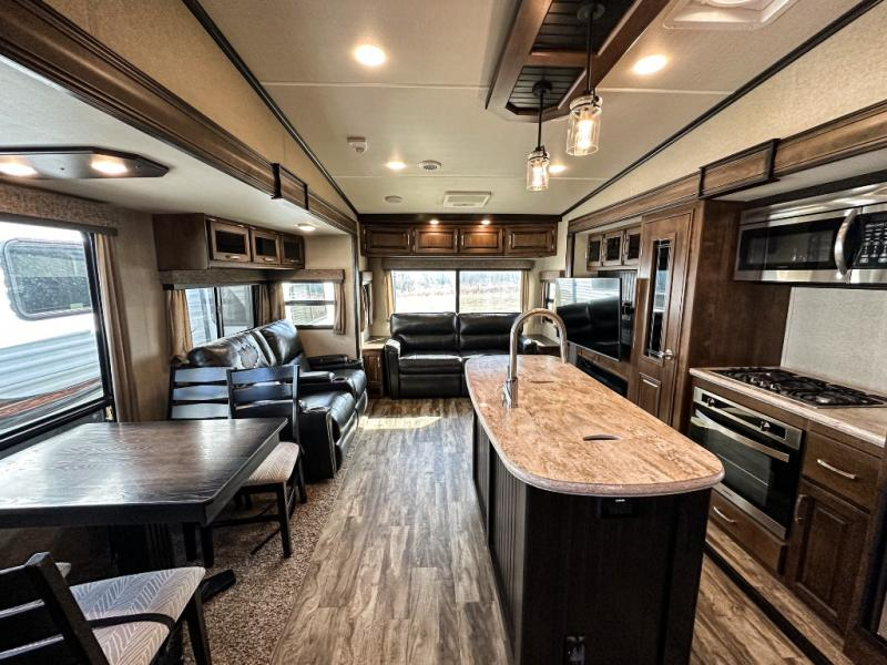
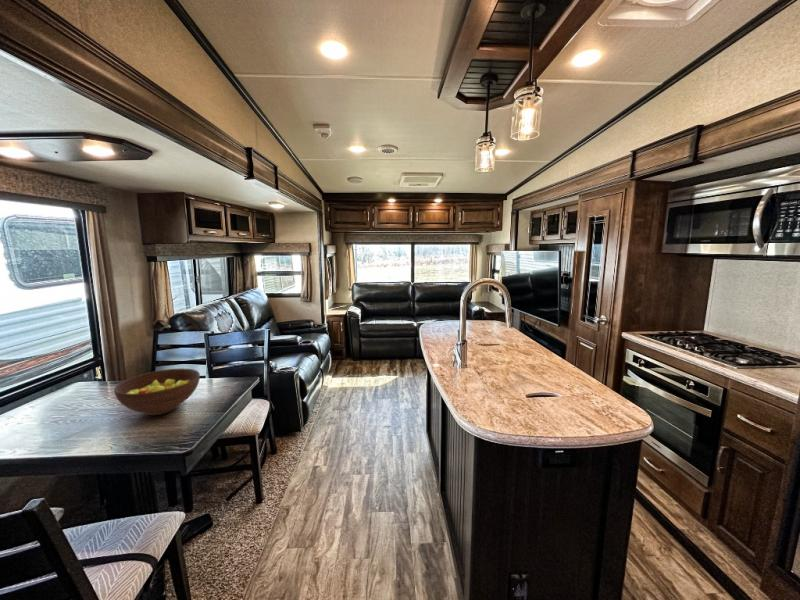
+ fruit bowl [113,367,201,416]
